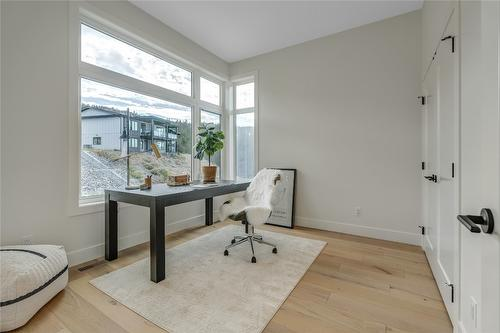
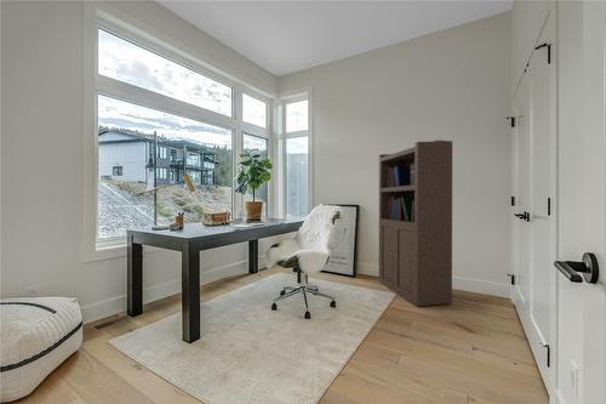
+ bookcase [378,140,453,307]
